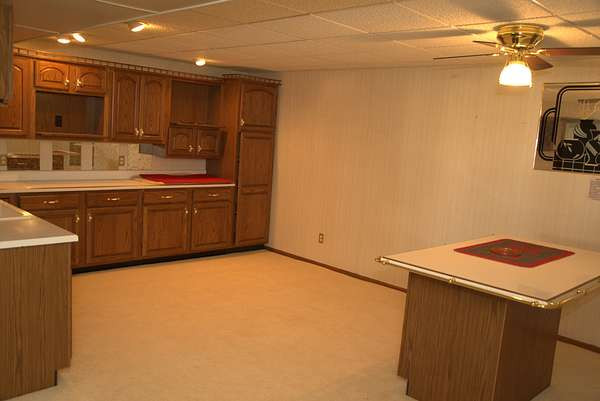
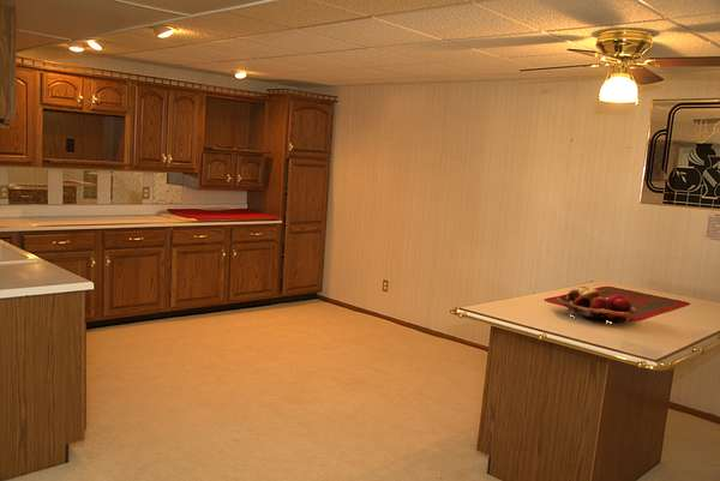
+ fruit basket [556,285,637,324]
